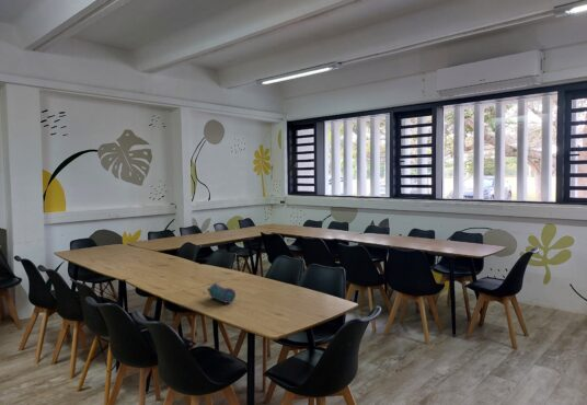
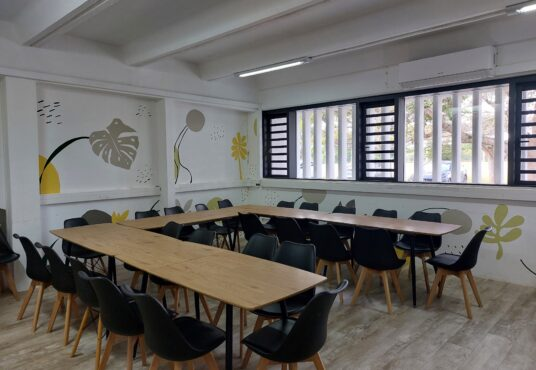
- pencil case [206,282,237,304]
